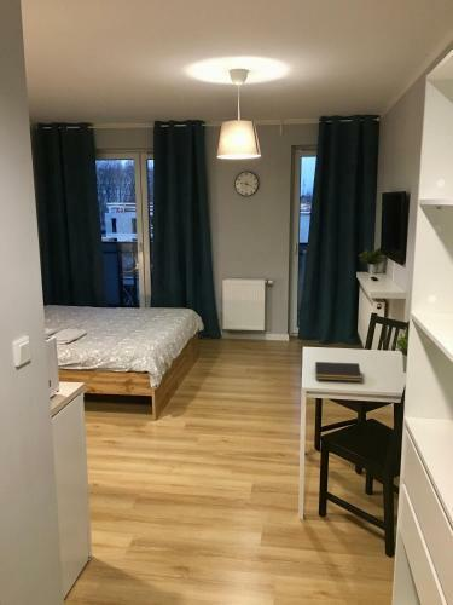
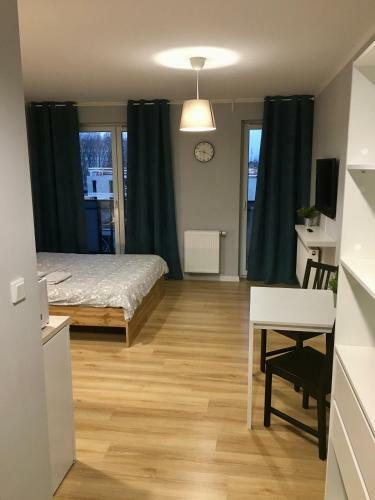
- notepad [313,361,362,382]
